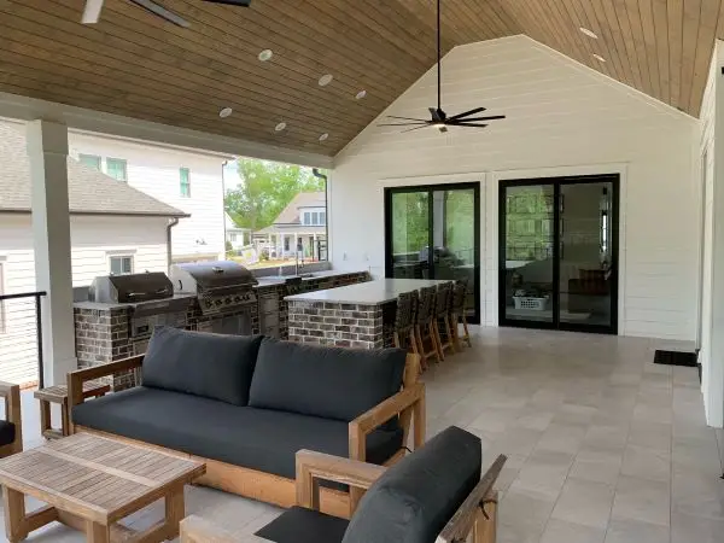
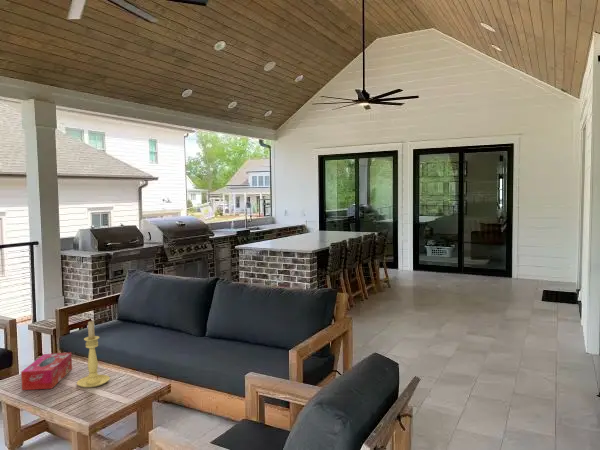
+ candle holder [76,319,111,388]
+ tissue box [20,352,73,391]
